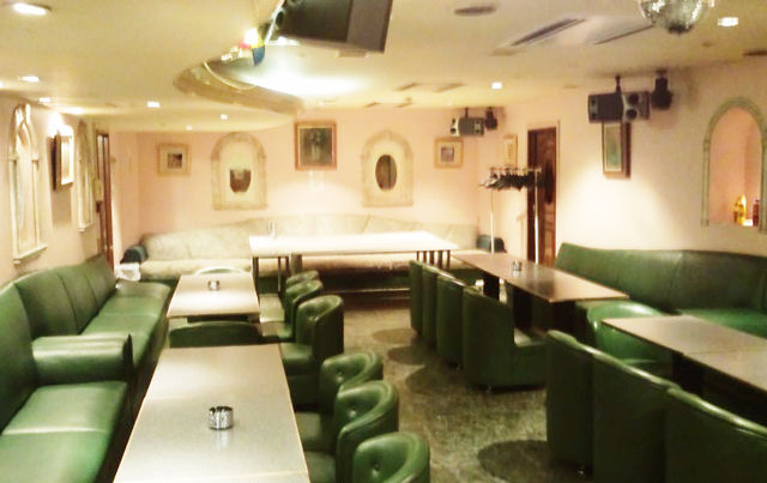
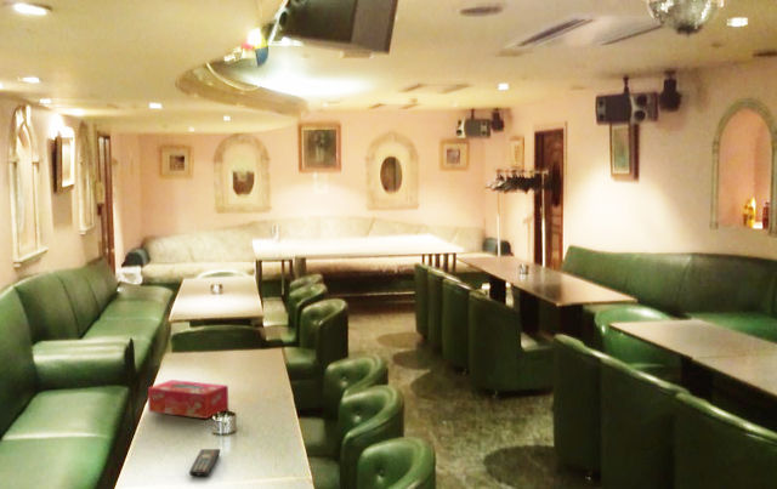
+ remote control [188,448,221,477]
+ tissue box [147,379,229,420]
